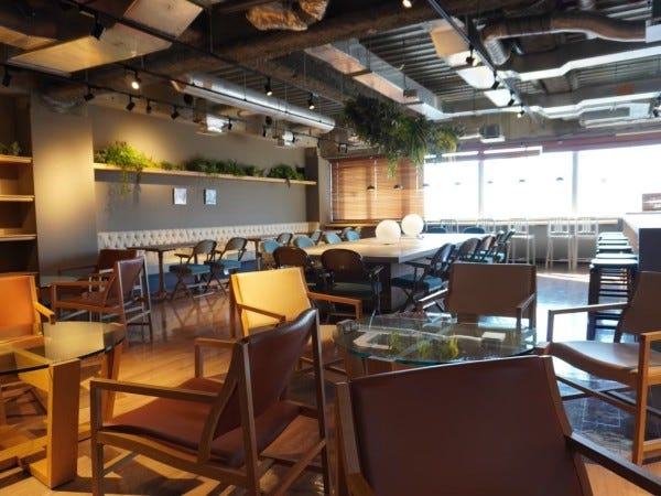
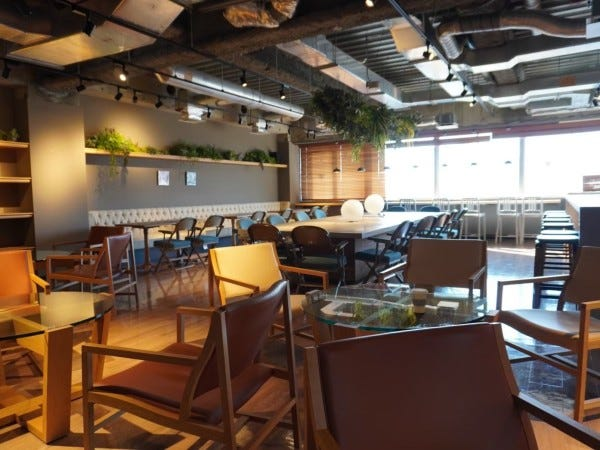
+ coffee cup [410,287,429,314]
